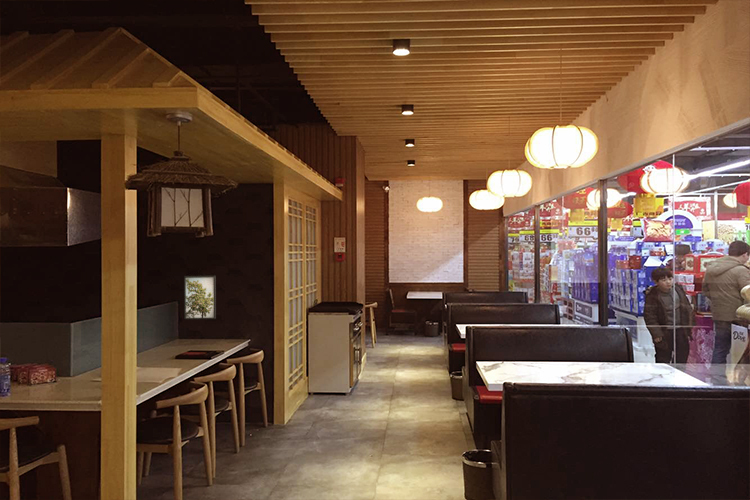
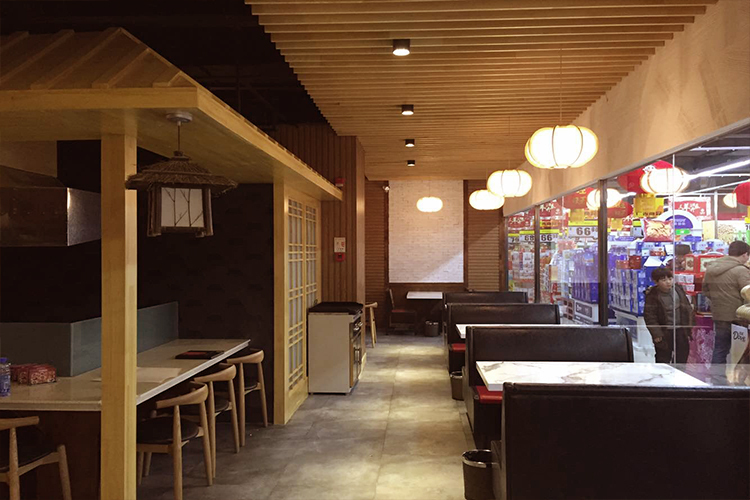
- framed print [183,275,217,320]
